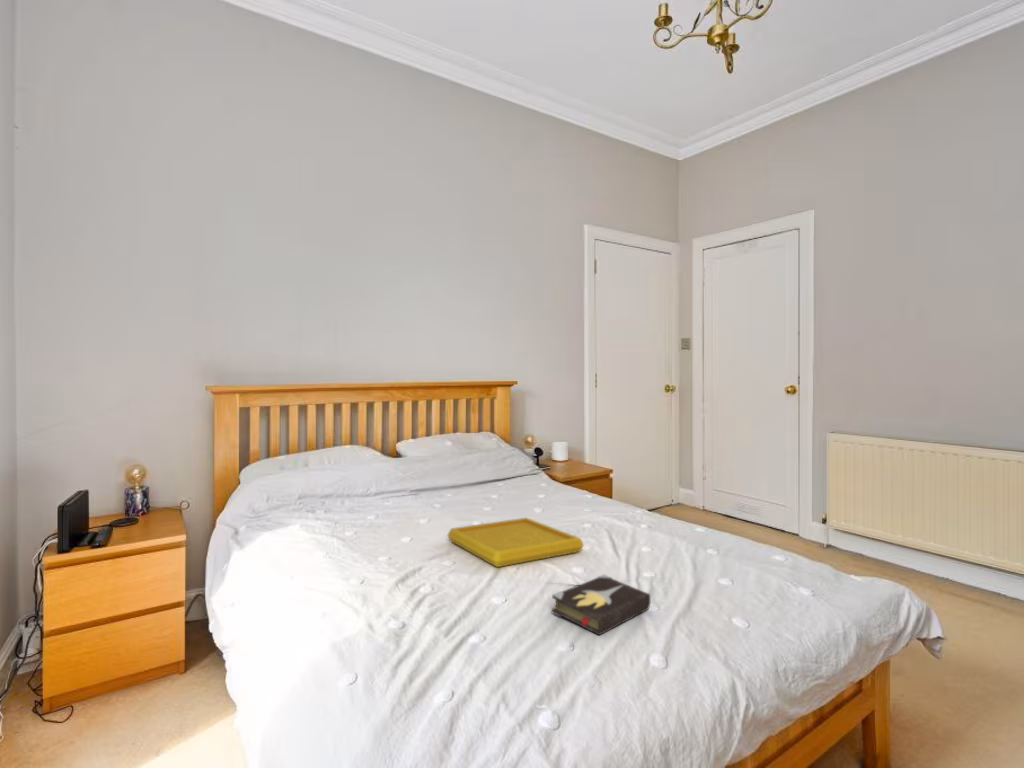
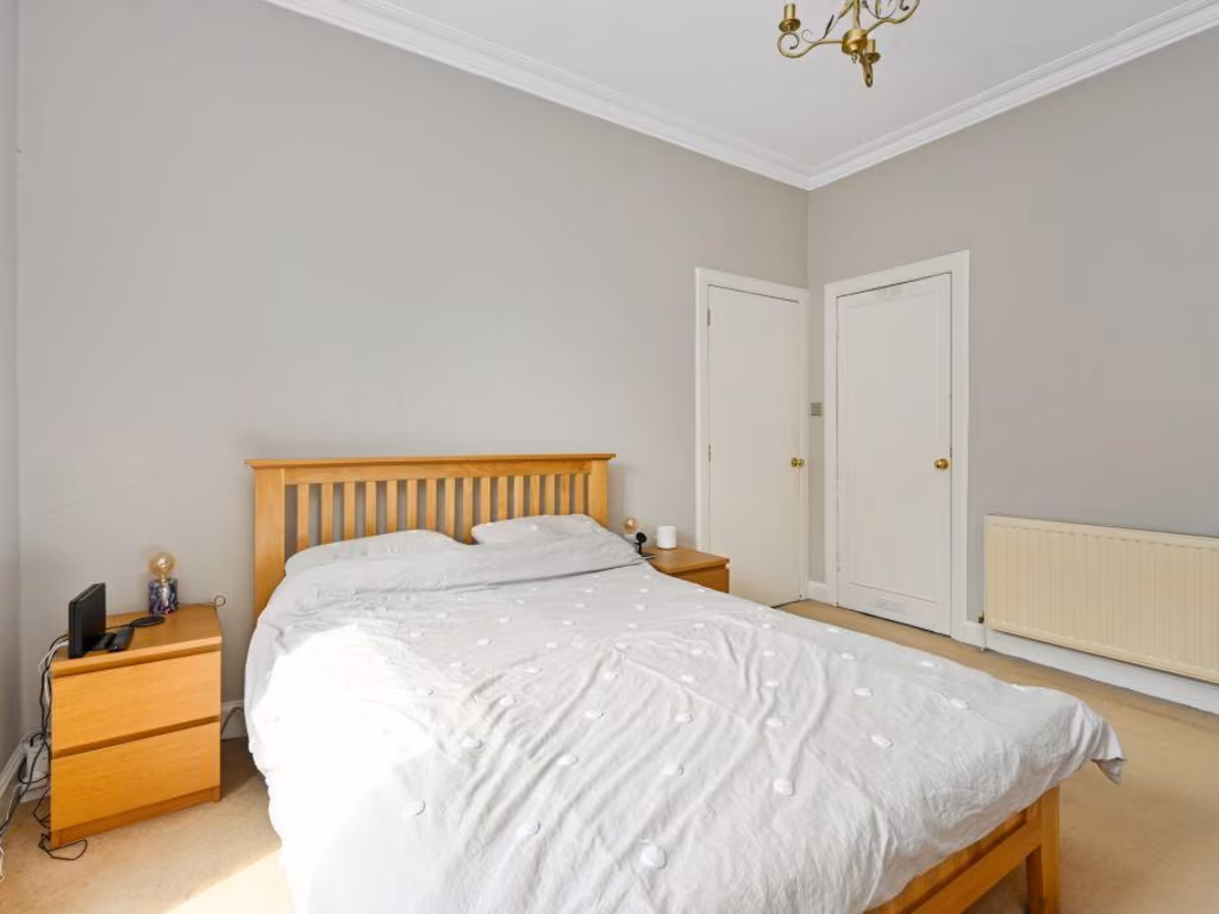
- hardback book [551,573,651,636]
- serving tray [446,517,585,568]
